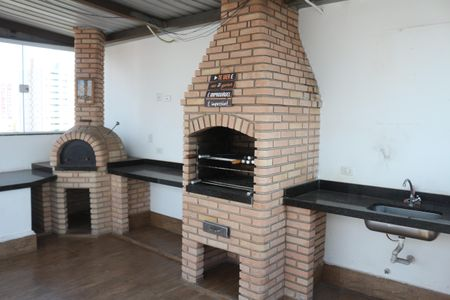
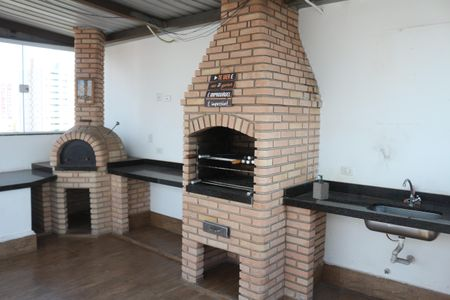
+ soap bottle [312,174,330,201]
